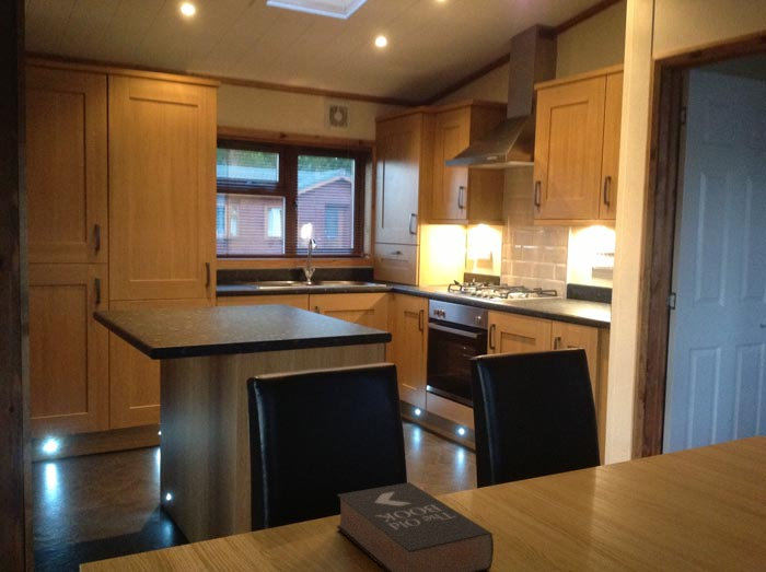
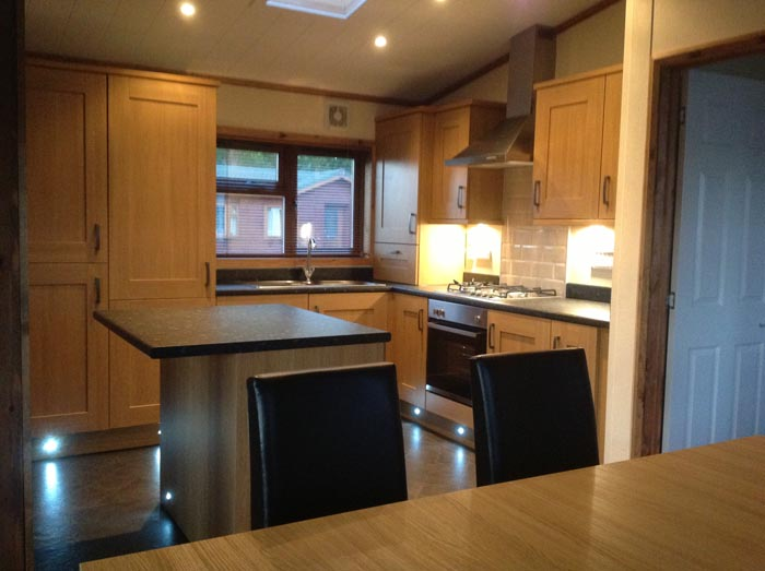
- book [336,481,495,572]
